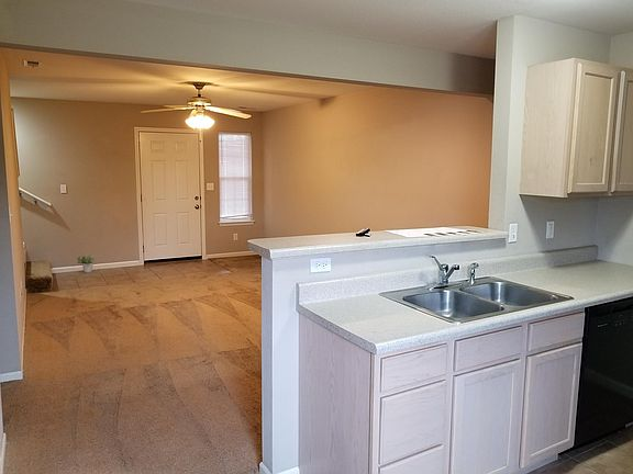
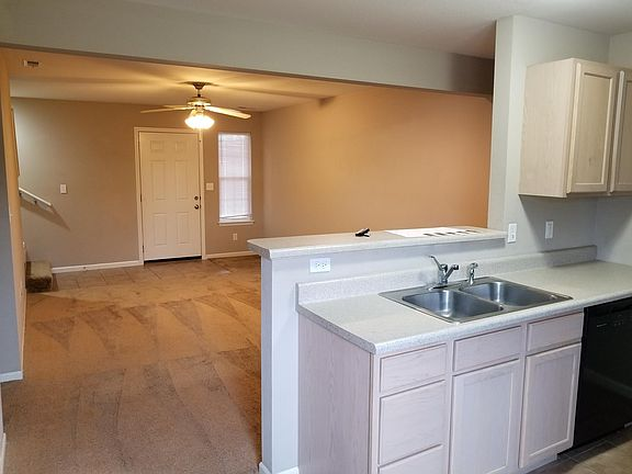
- potted plant [76,253,96,273]
